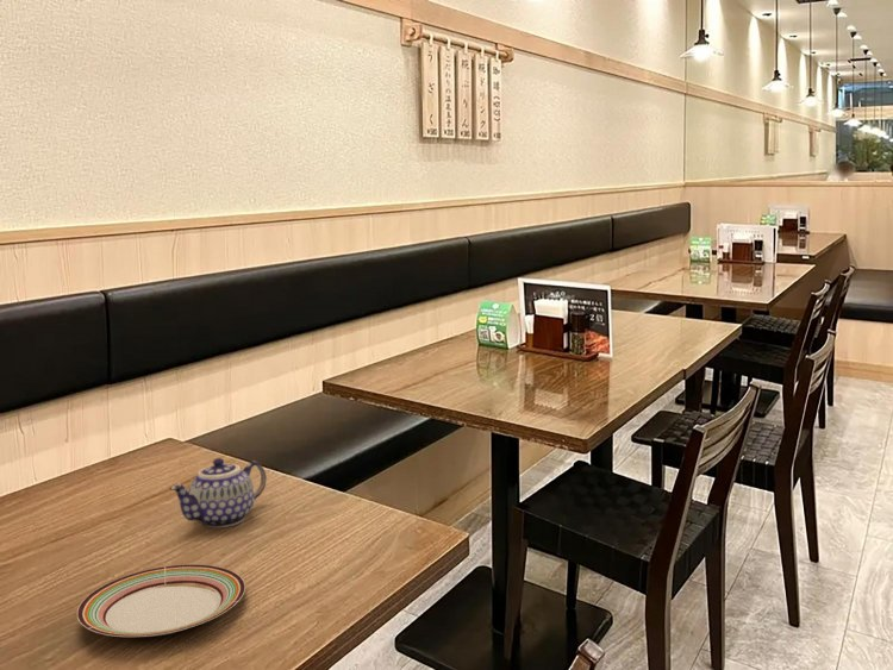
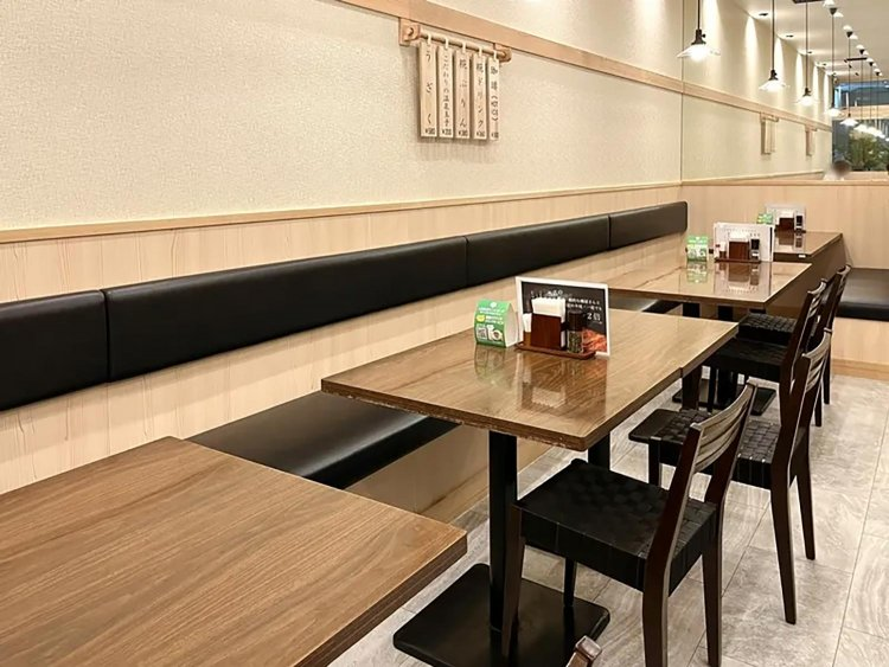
- plate [76,563,246,638]
- teapot [168,457,268,528]
